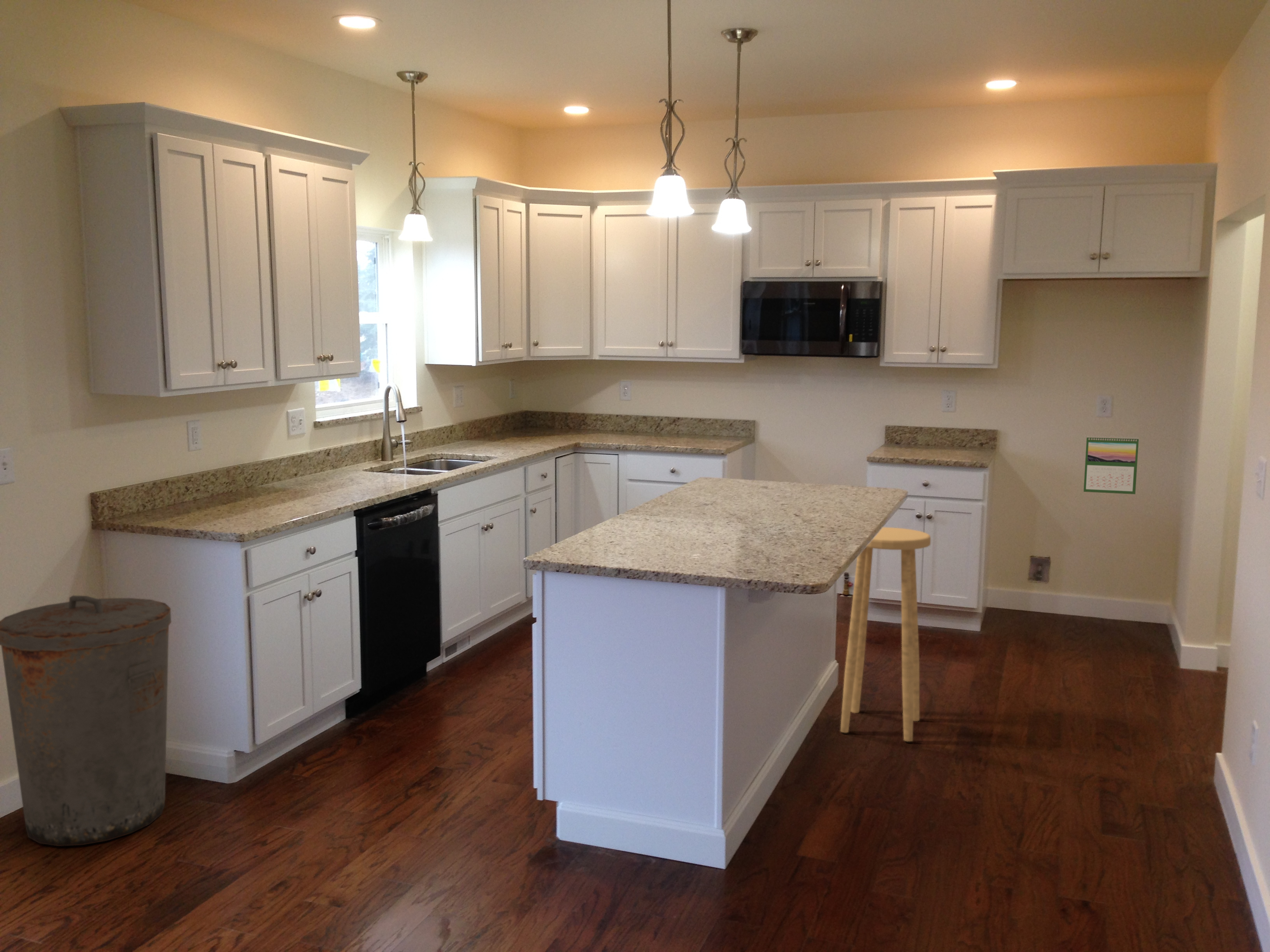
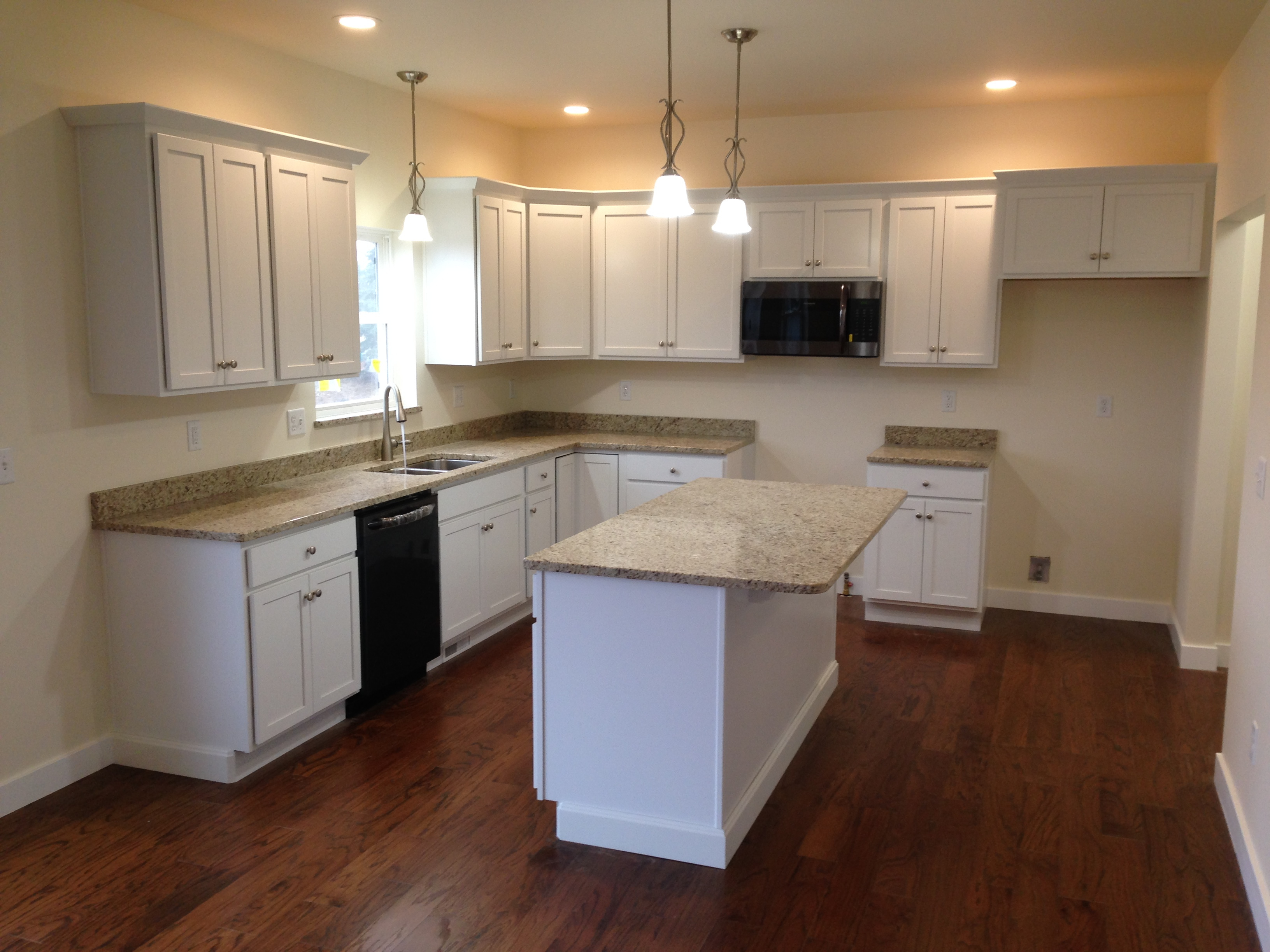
- calendar [1083,435,1139,495]
- stool [840,527,931,742]
- trash can [0,595,172,847]
